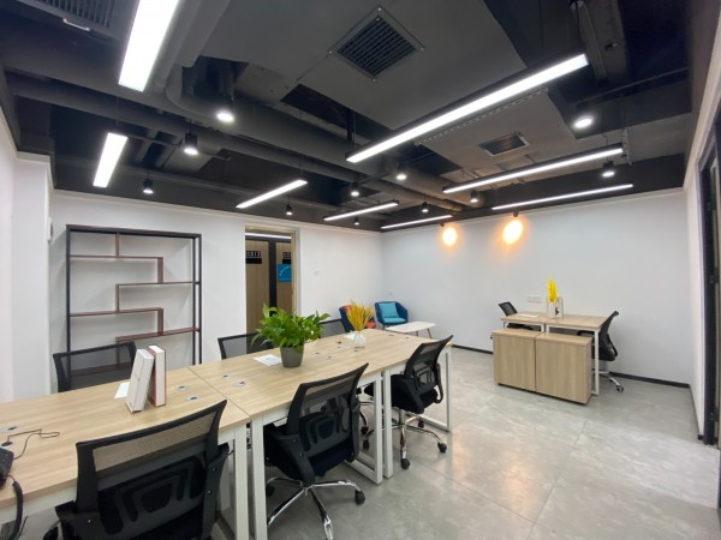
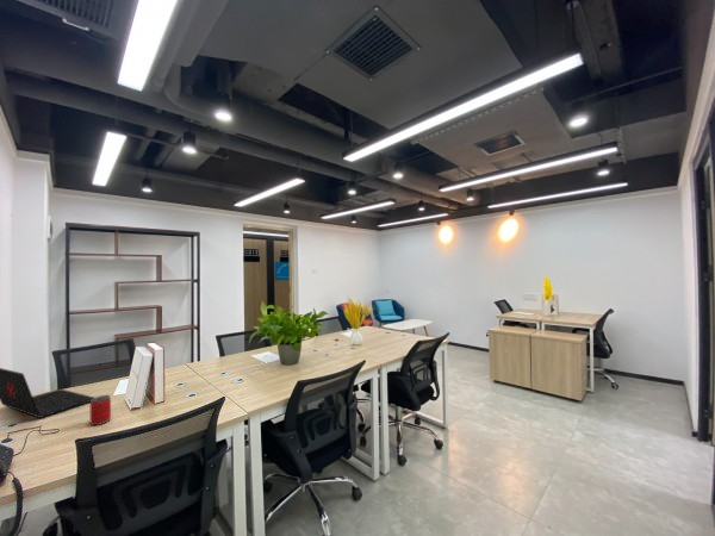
+ laptop [0,367,95,419]
+ beverage can [89,394,112,426]
